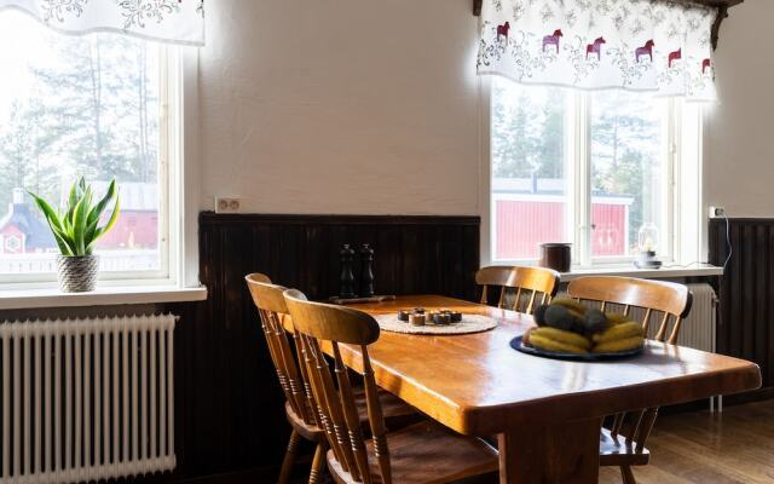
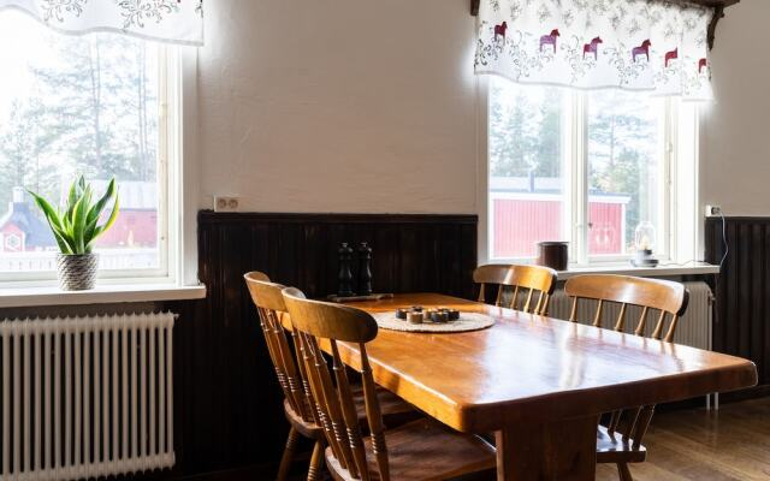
- fruit bowl [508,296,647,359]
